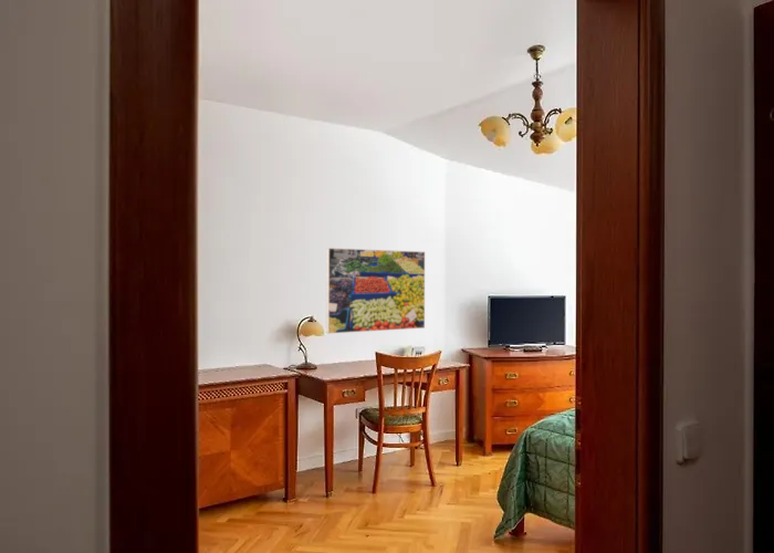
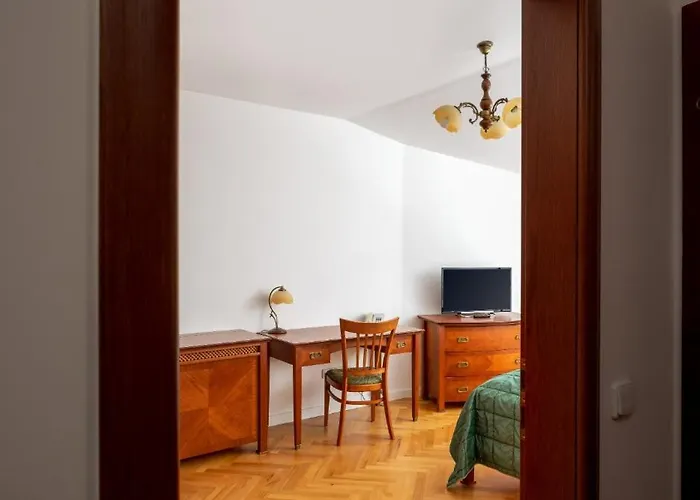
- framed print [325,247,426,335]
